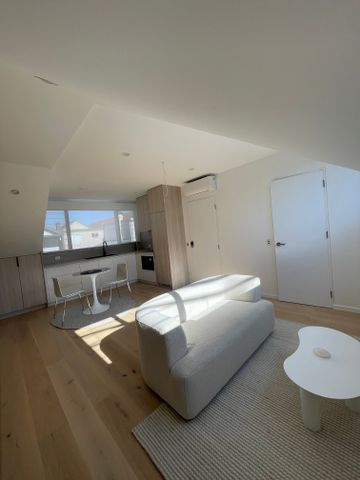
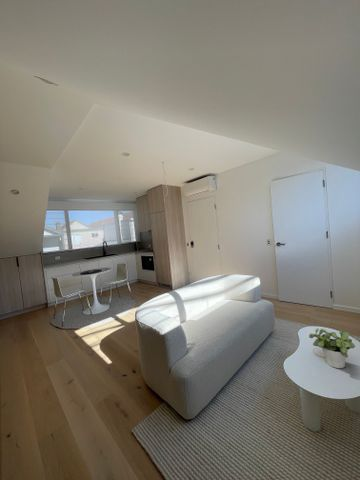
+ potted plant [308,327,356,369]
